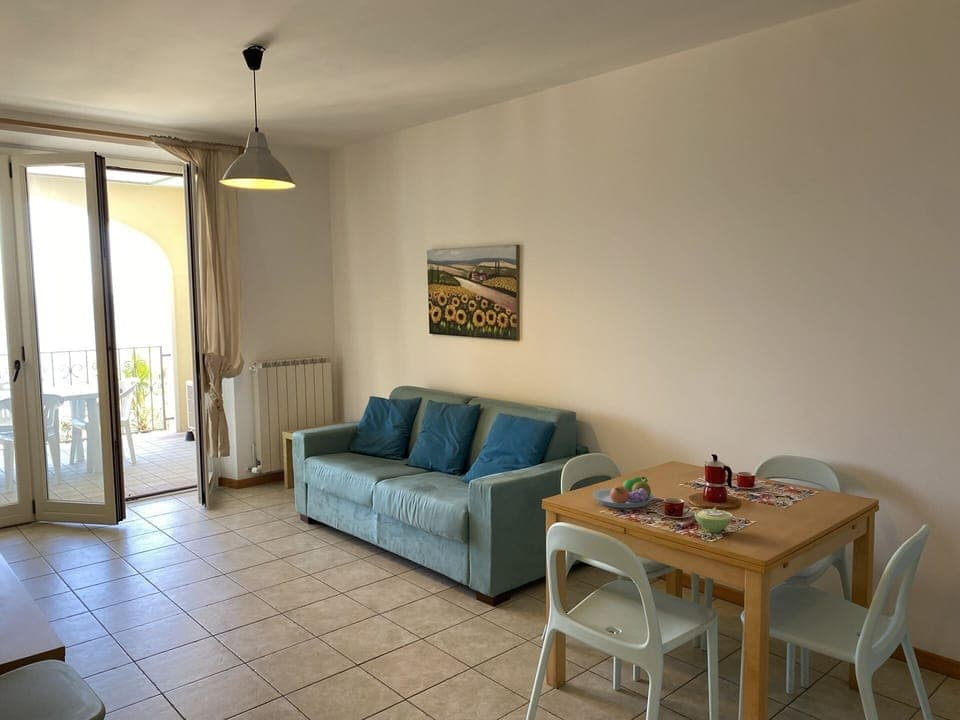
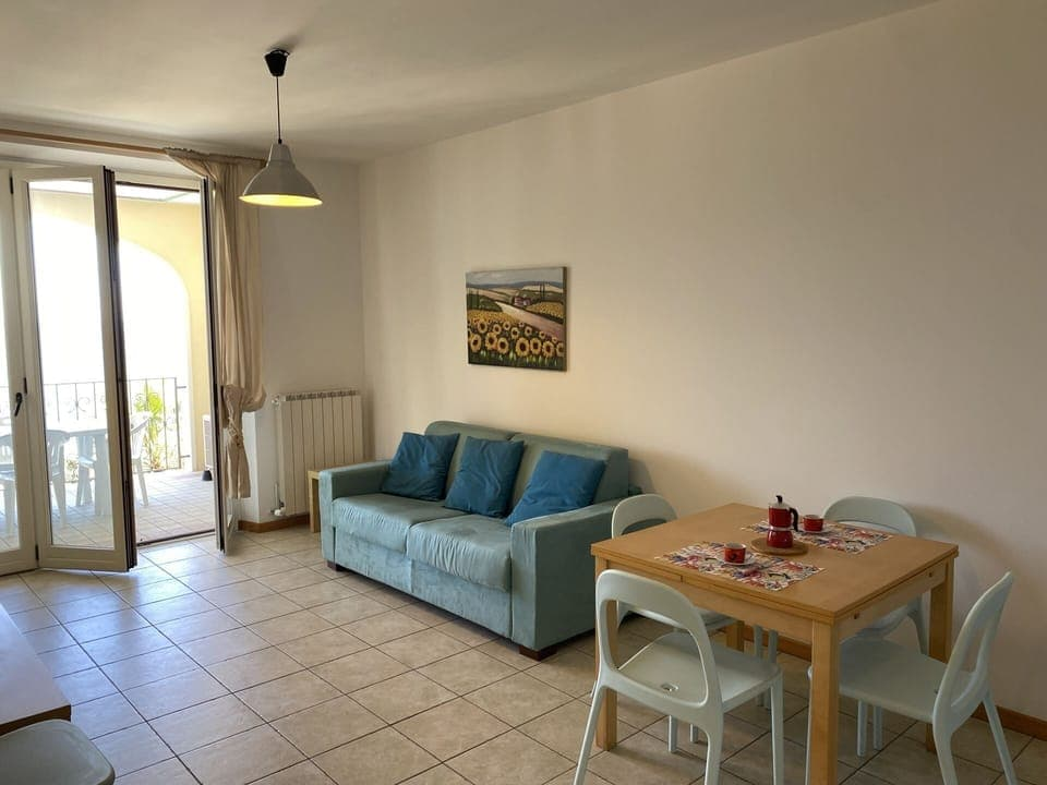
- fruit bowl [592,476,655,509]
- sugar bowl [694,506,734,533]
